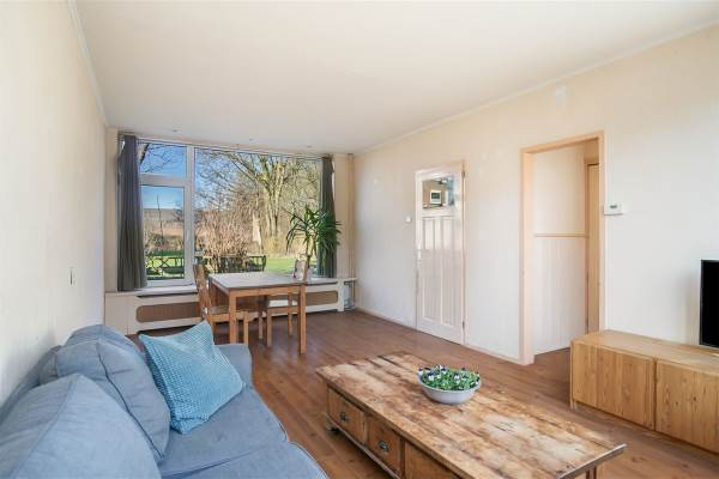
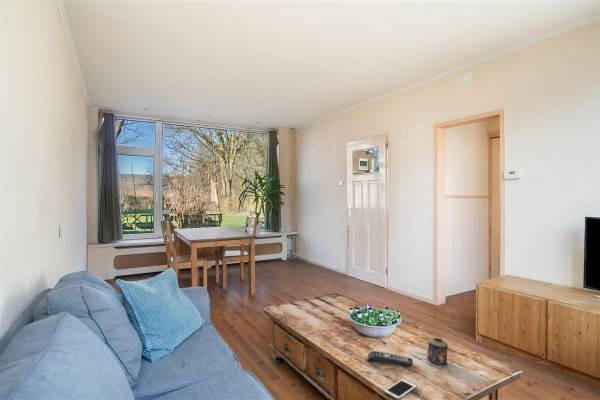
+ candle [425,337,449,370]
+ remote control [366,350,414,367]
+ cell phone [383,378,418,400]
